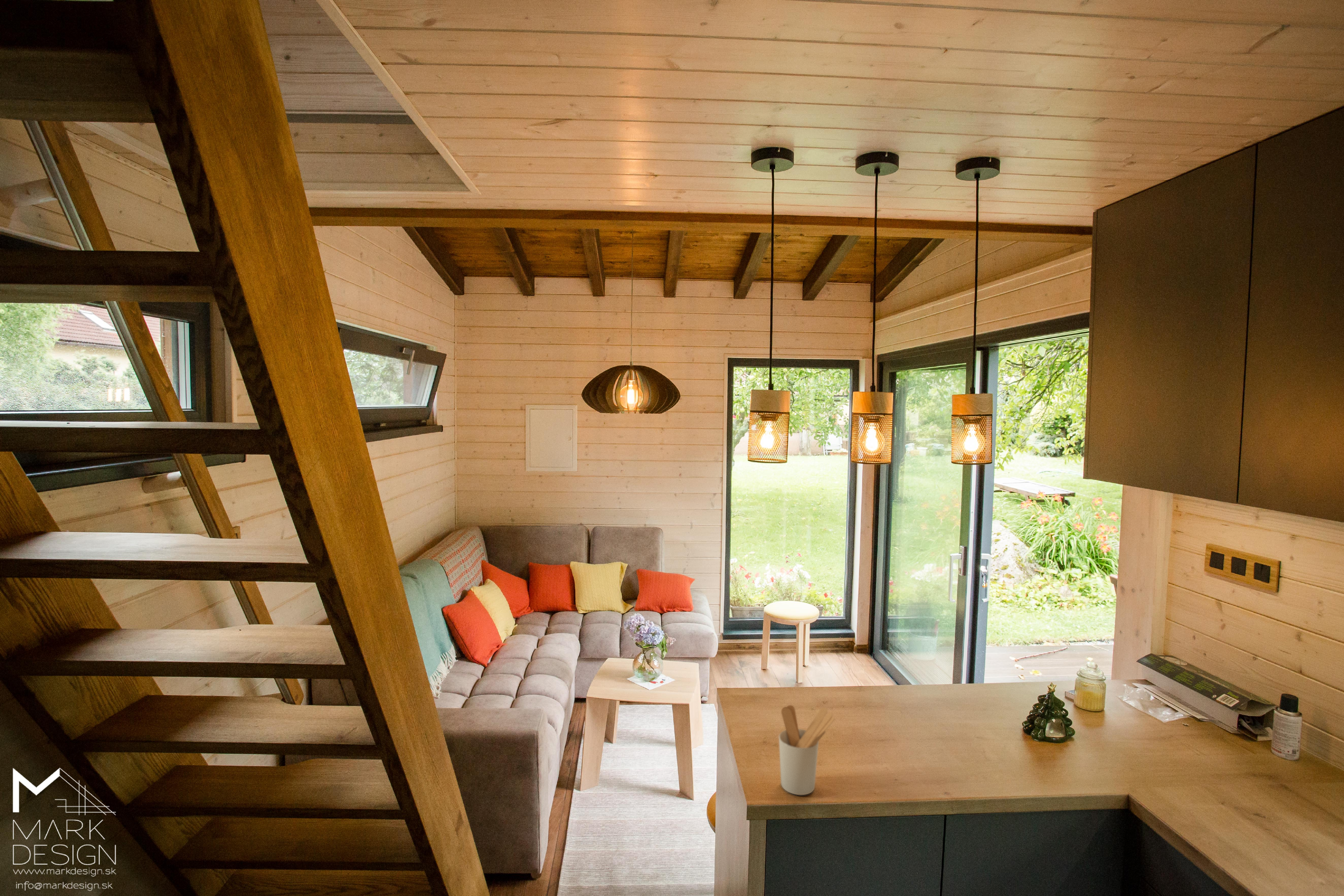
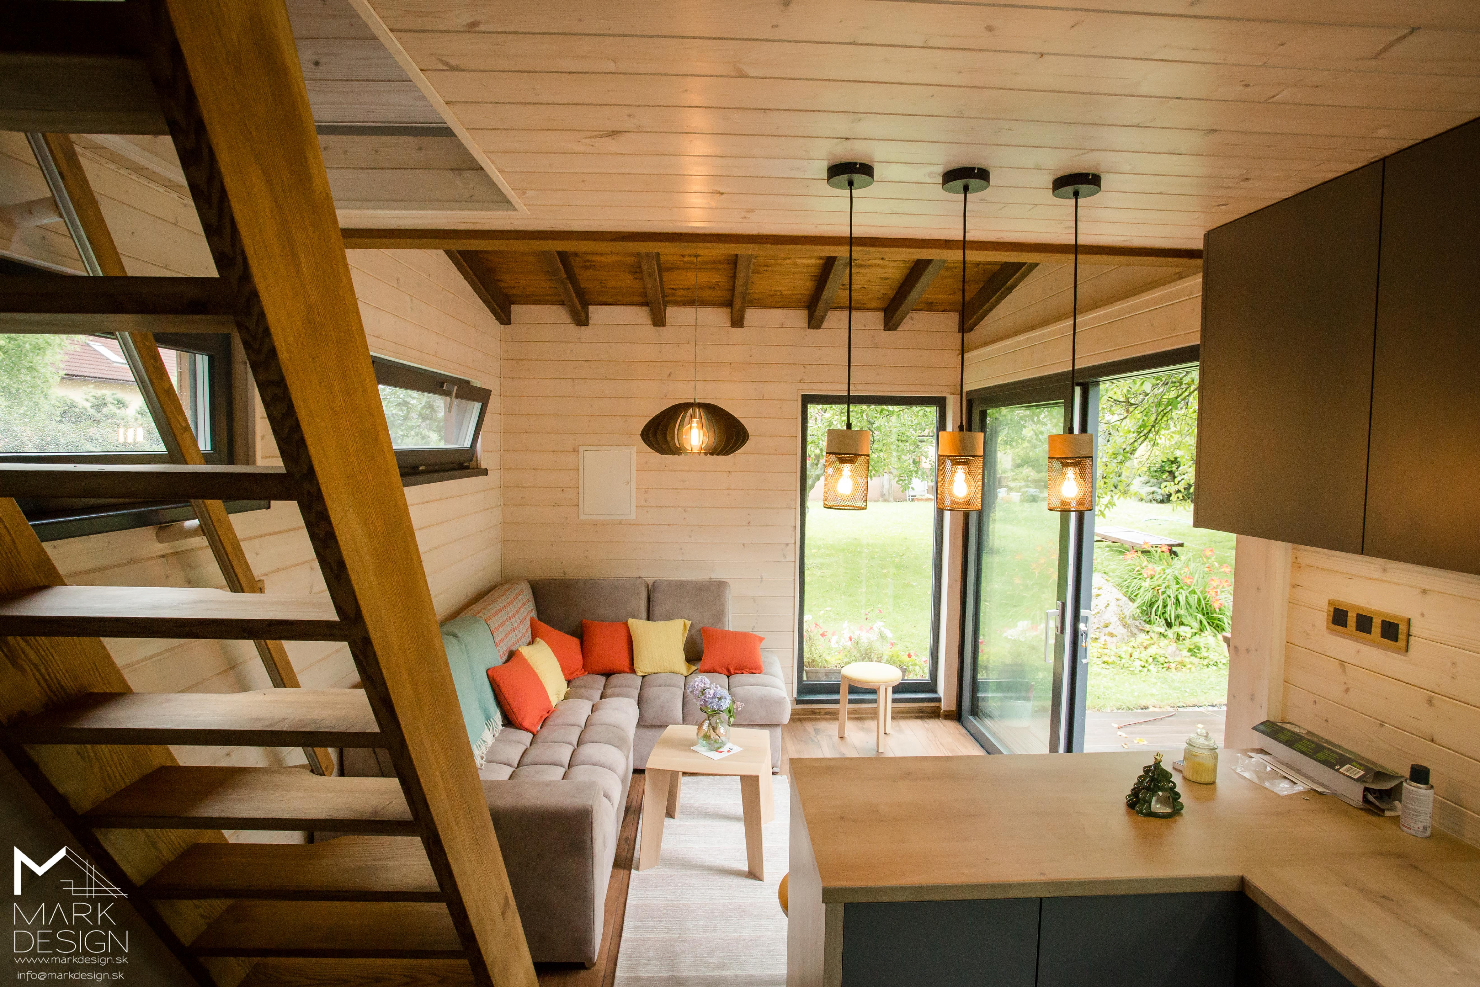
- utensil holder [779,705,835,795]
